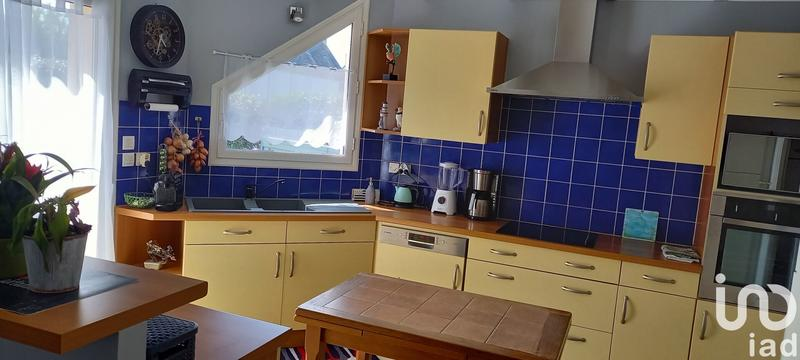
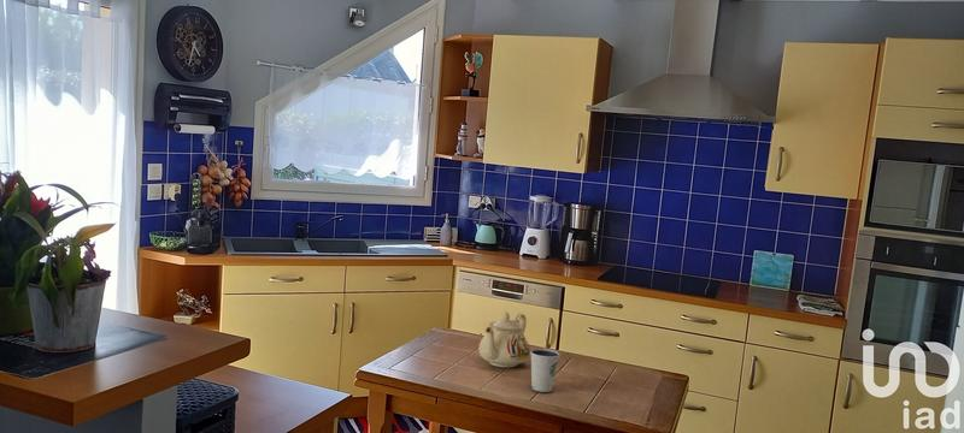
+ teapot [477,312,531,368]
+ dixie cup [530,348,560,393]
